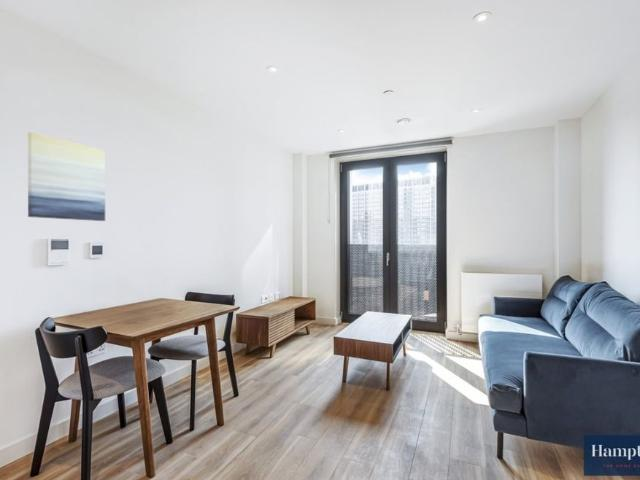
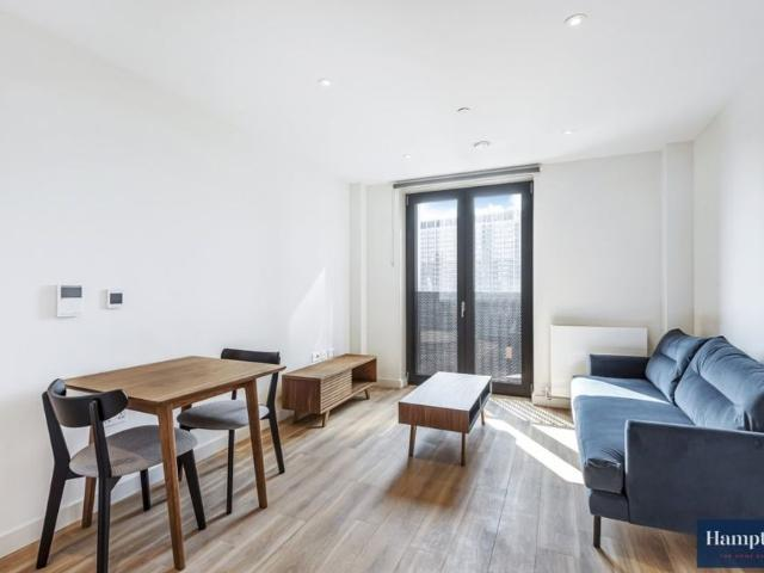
- wall art [27,131,106,222]
